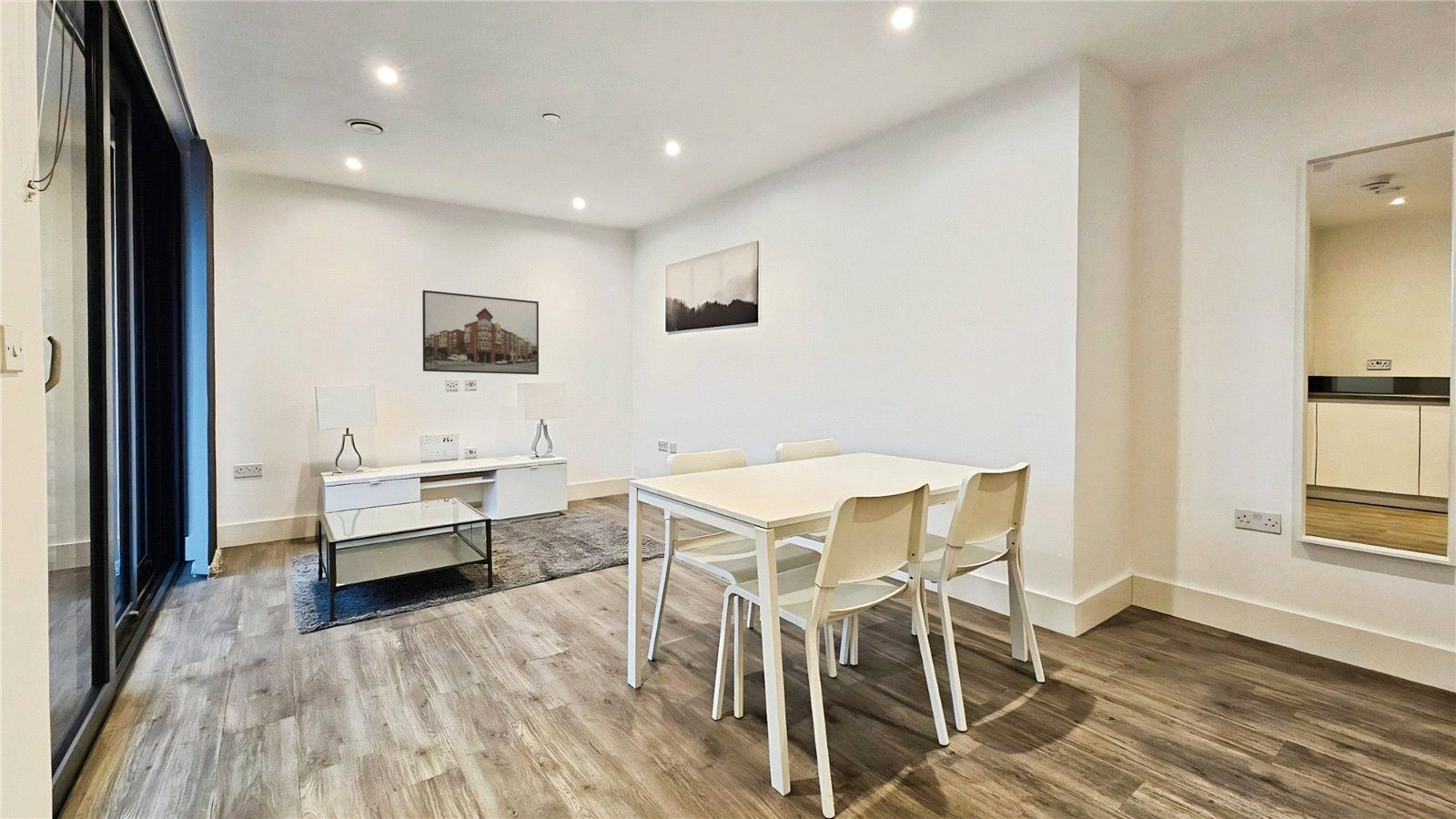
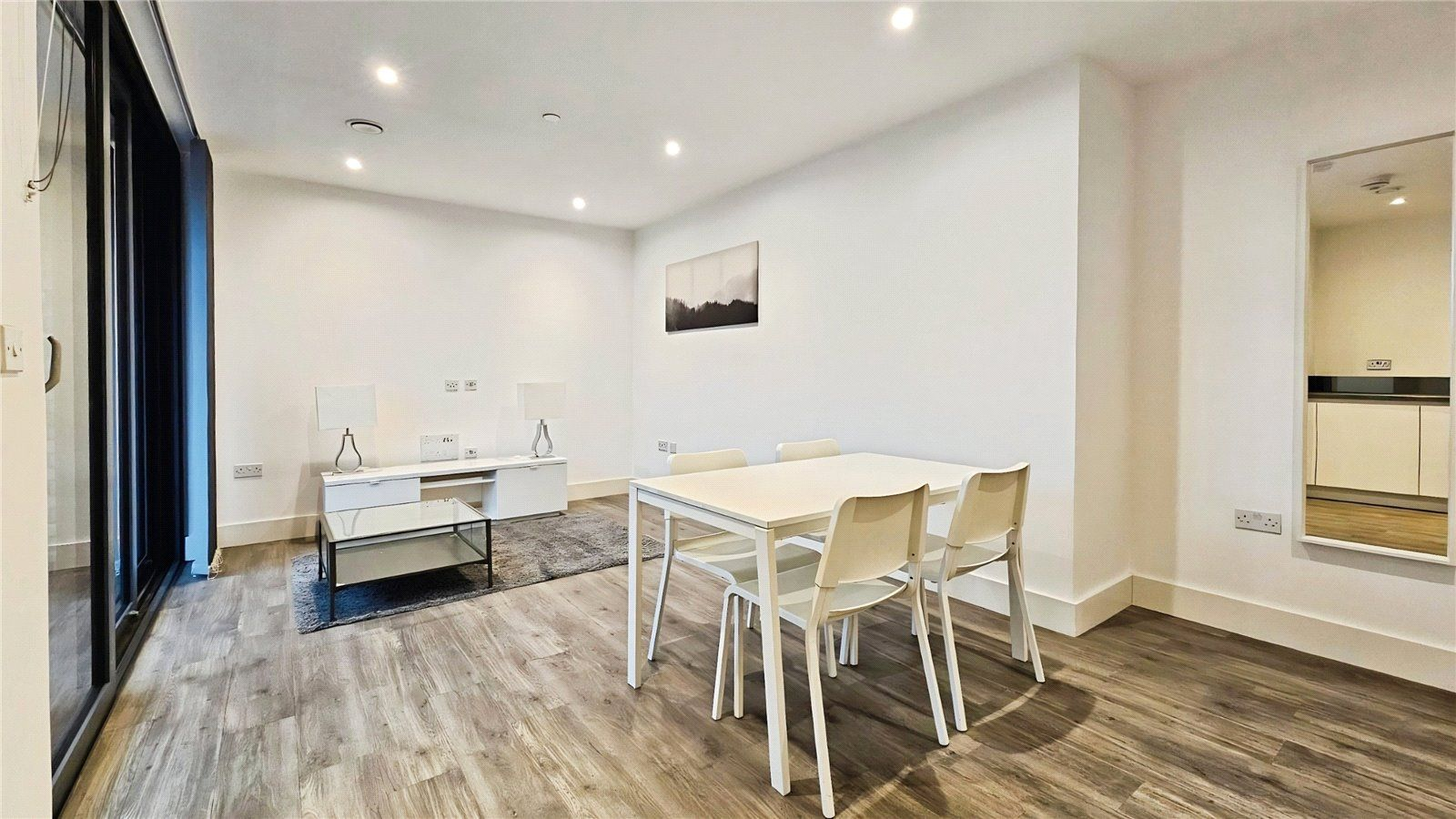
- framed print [421,289,540,376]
